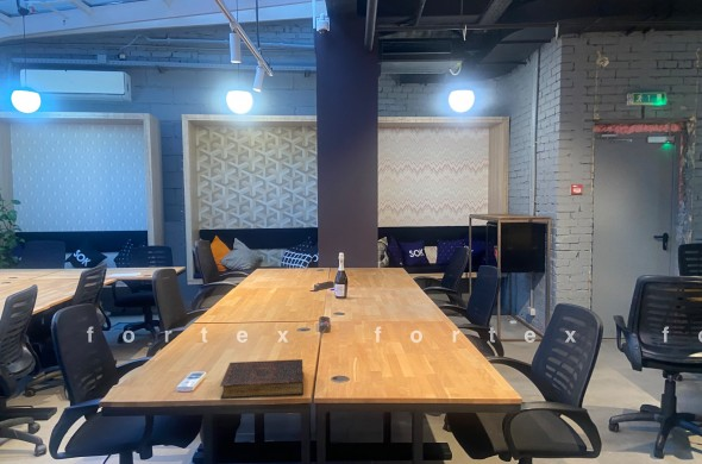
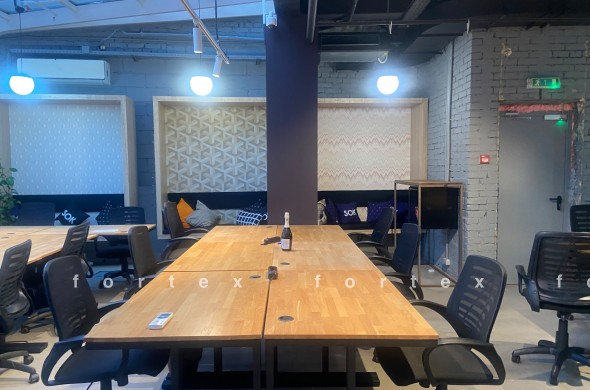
- book [219,358,305,400]
